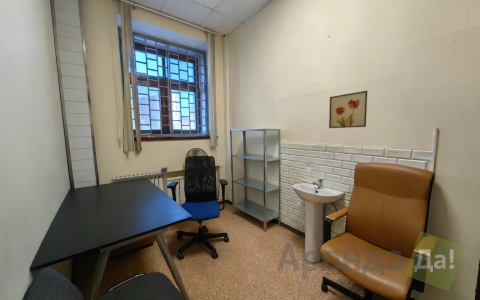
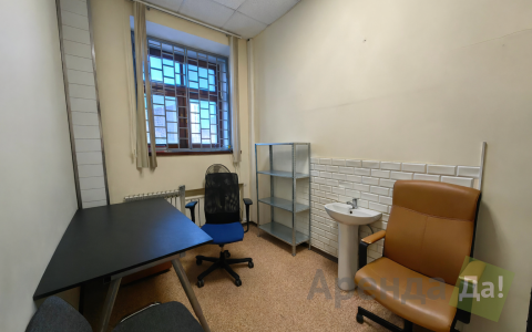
- wall art [328,90,369,129]
